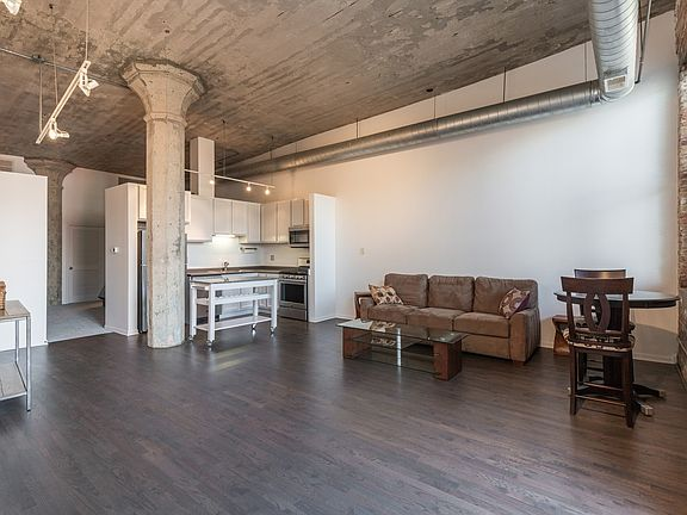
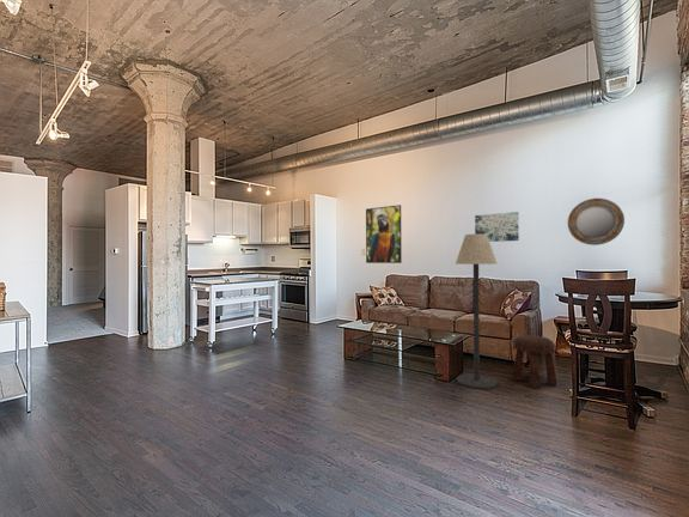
+ stool [512,334,557,390]
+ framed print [365,203,403,264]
+ floor lamp [455,233,499,390]
+ wall art [474,211,520,243]
+ home mirror [567,197,626,247]
